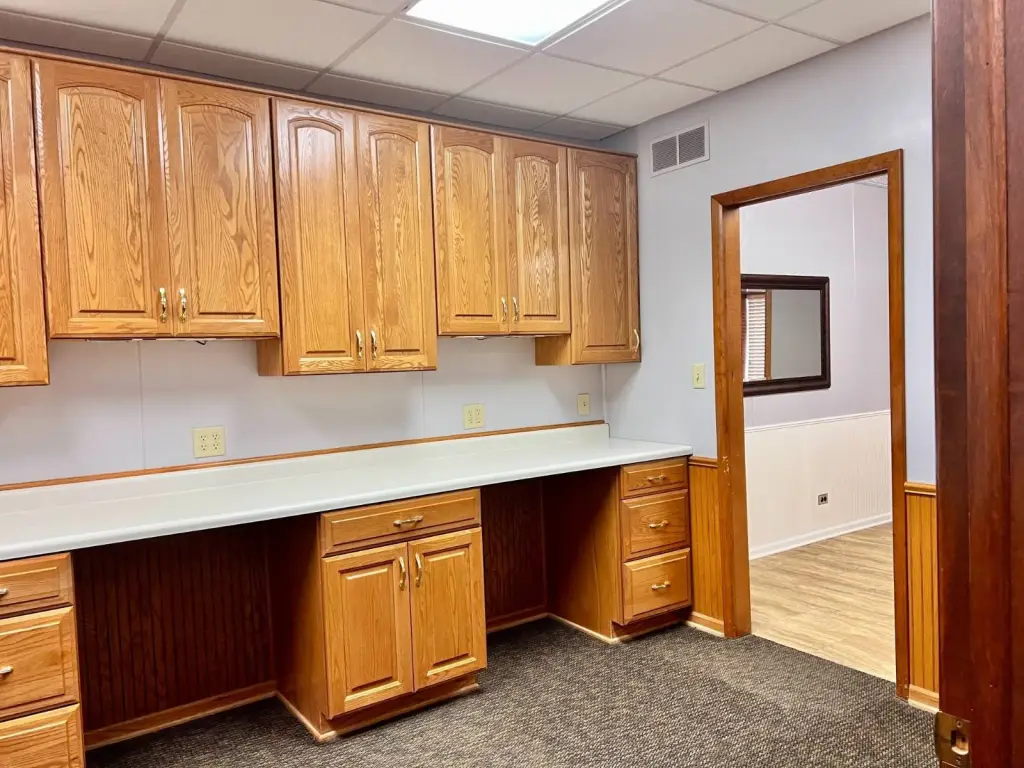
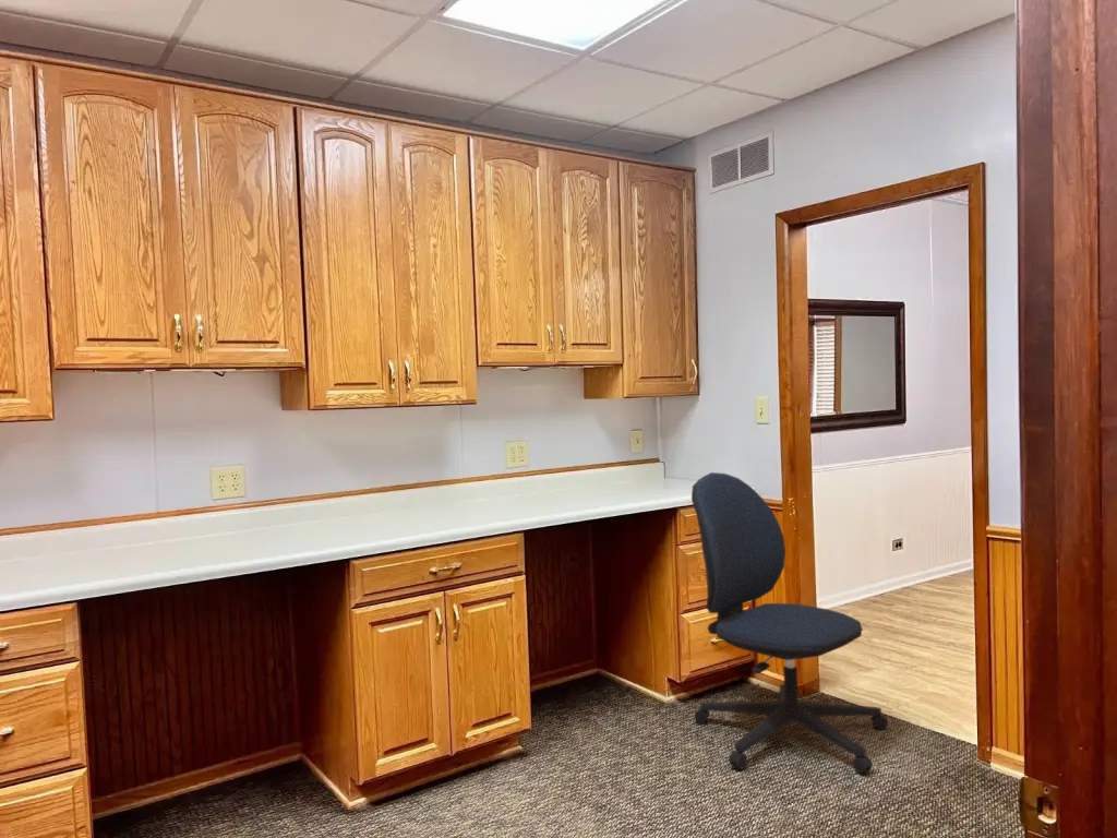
+ office chair [690,471,889,775]
